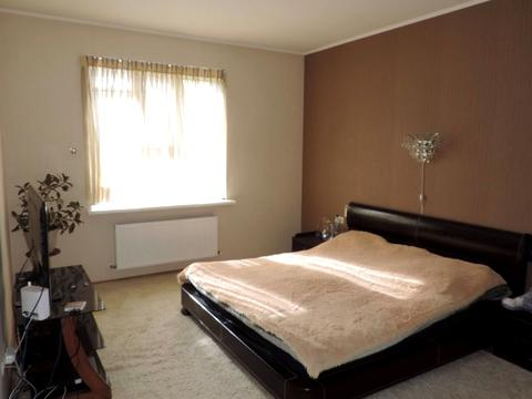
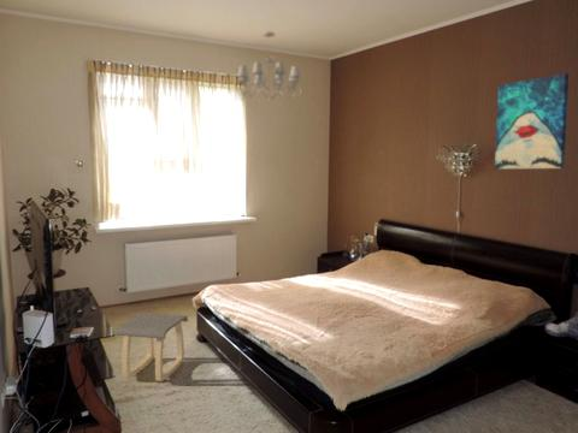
+ stool [114,312,189,382]
+ wall art [494,72,570,170]
+ chandelier [236,30,302,103]
